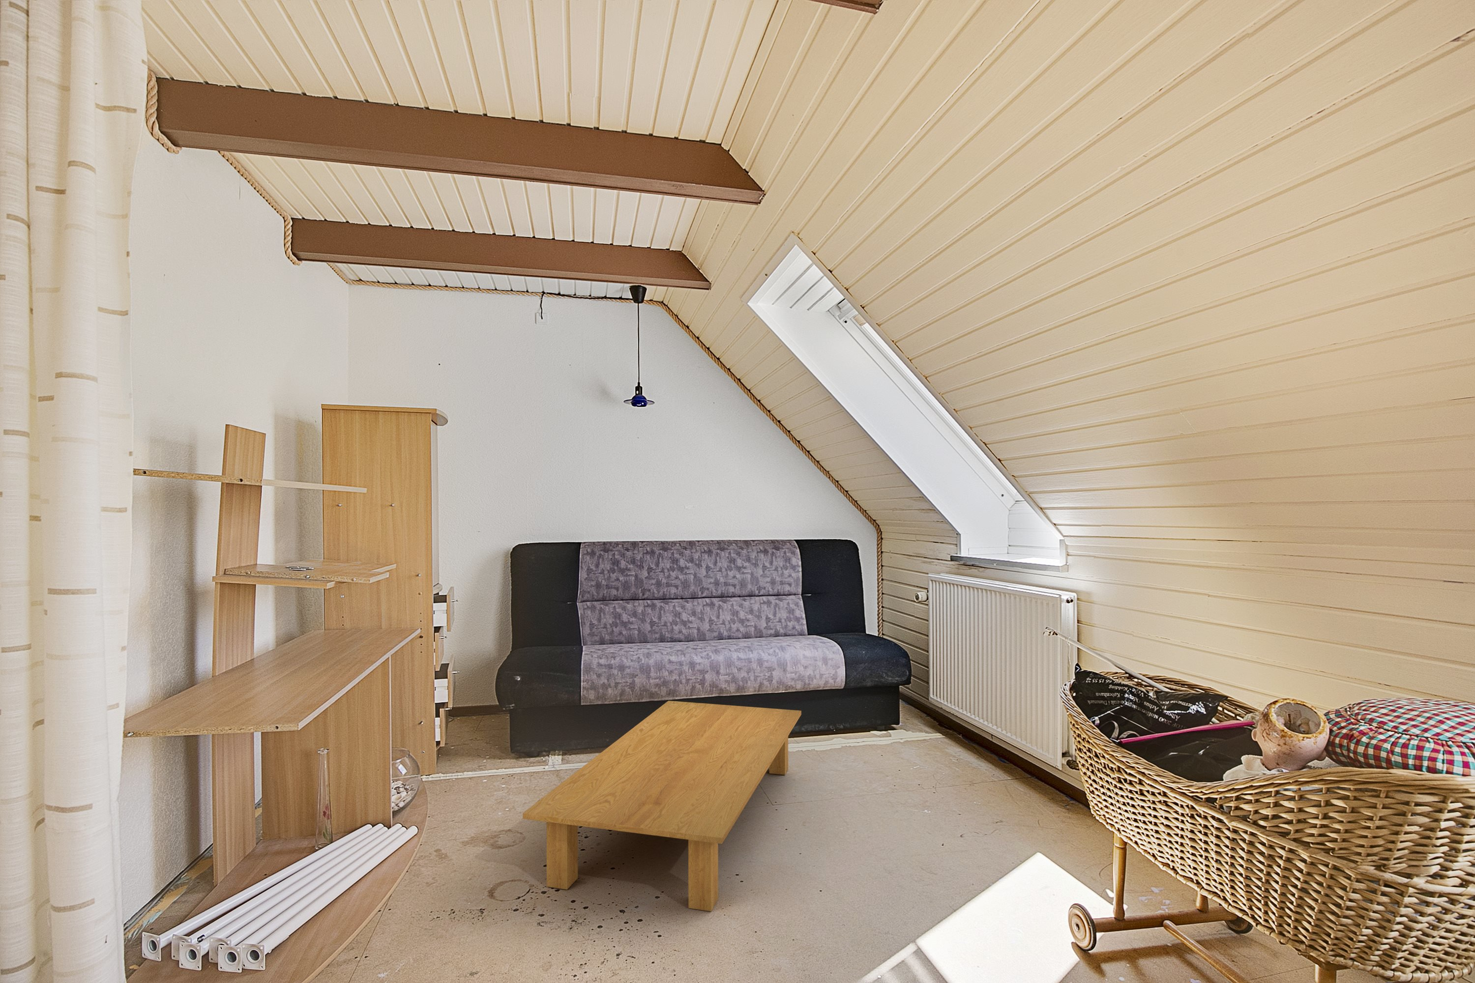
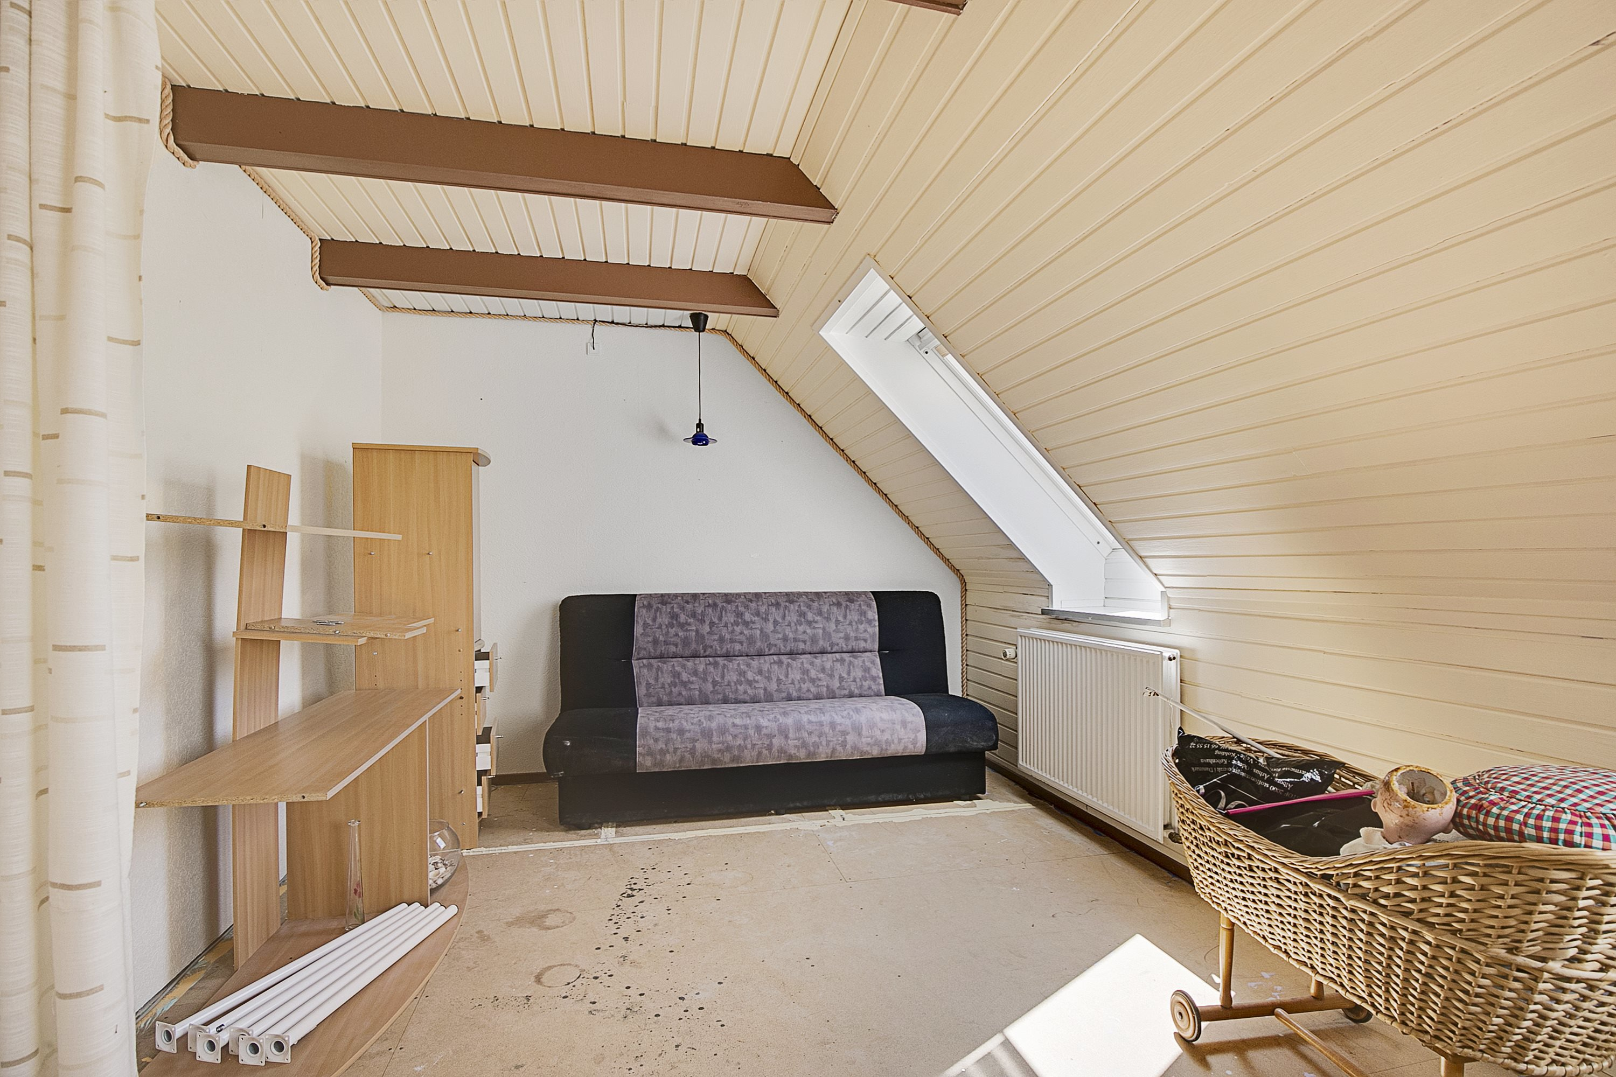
- coffee table [522,700,802,912]
